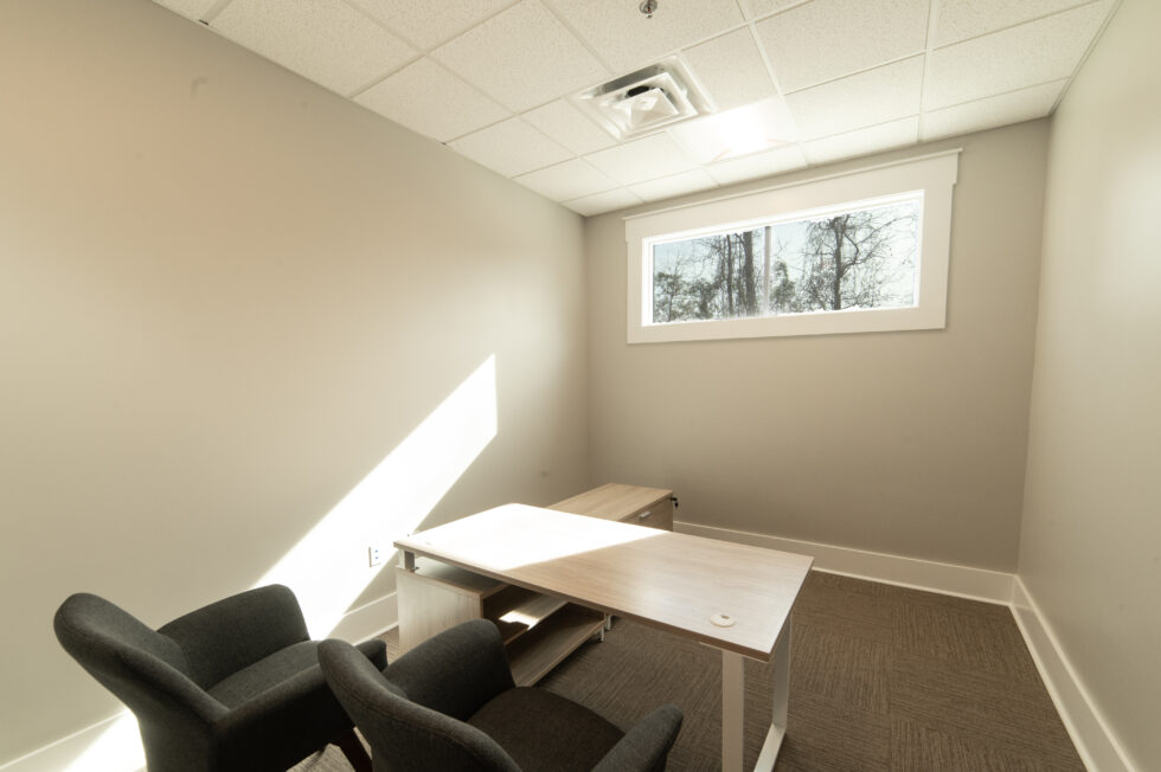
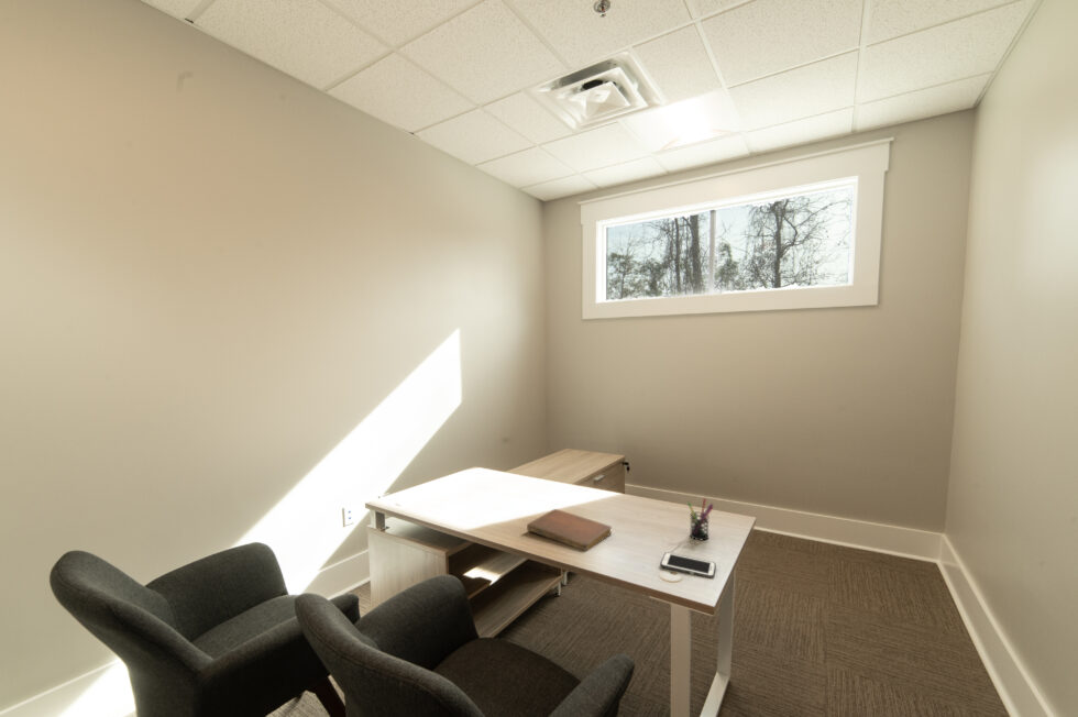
+ notebook [526,508,613,552]
+ cell phone [660,551,717,580]
+ pen holder [686,497,715,541]
